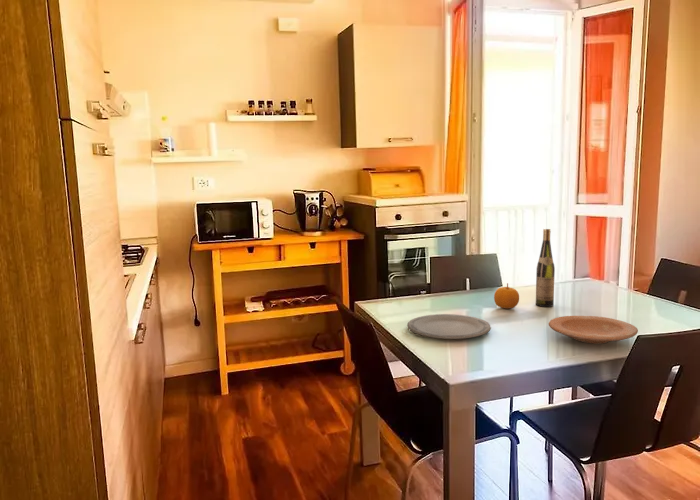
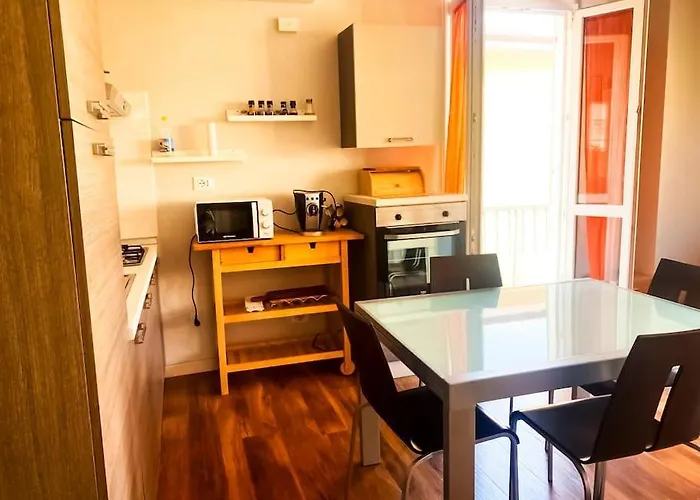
- plate [406,313,492,340]
- wine bottle [535,228,556,308]
- fruit [493,282,520,310]
- plate [548,315,639,345]
